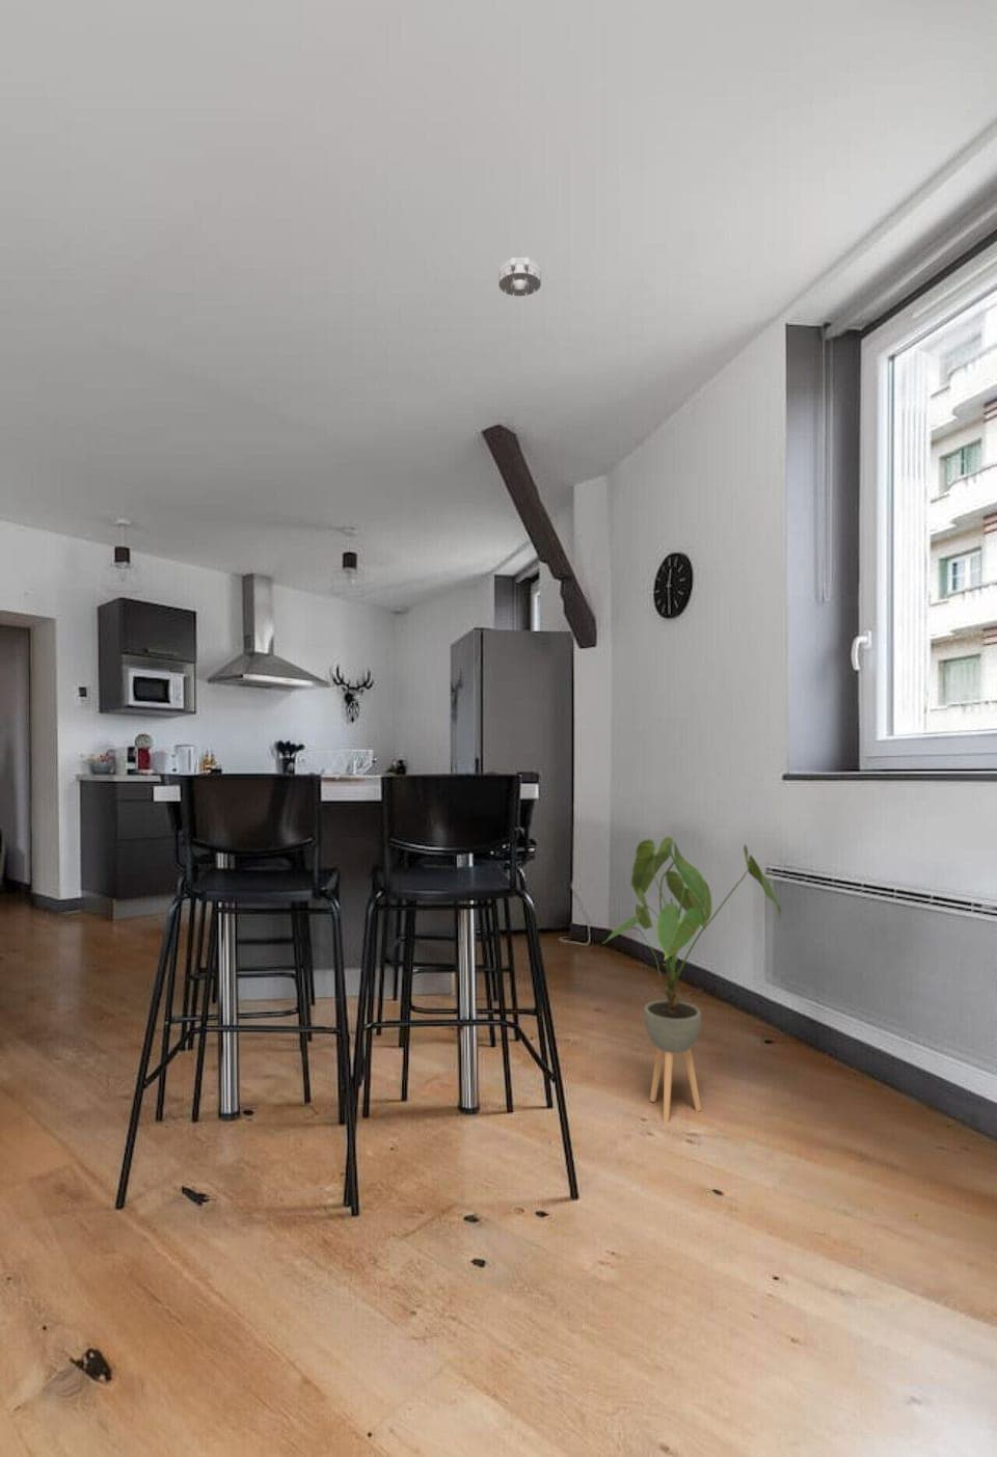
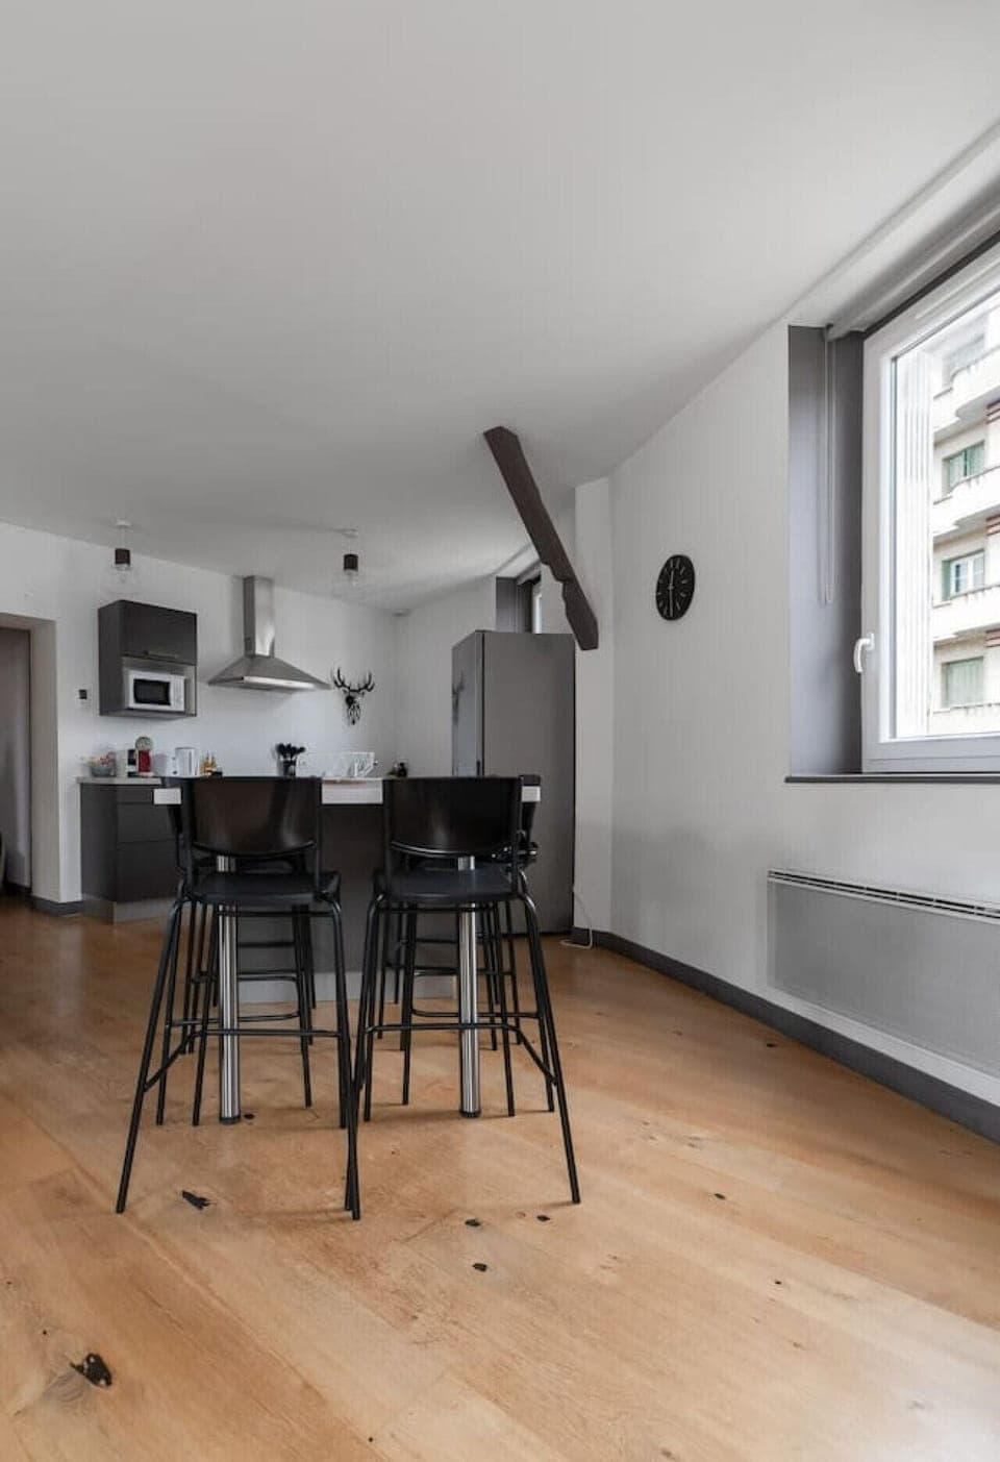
- smoke detector [497,257,542,297]
- house plant [602,836,782,1125]
